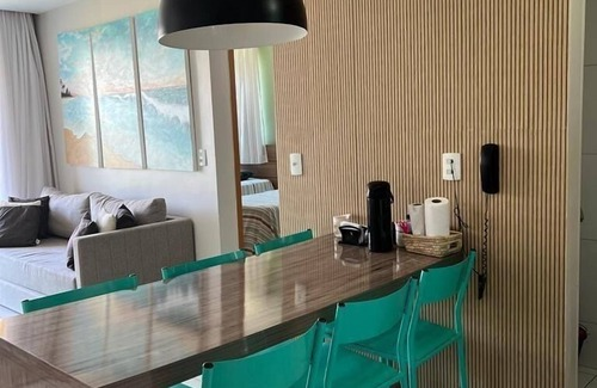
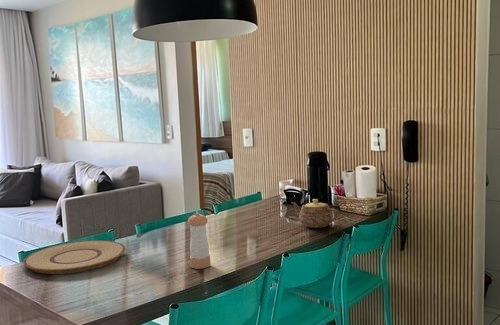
+ pepper shaker [187,212,211,270]
+ teapot [290,198,340,229]
+ plate [22,239,127,275]
